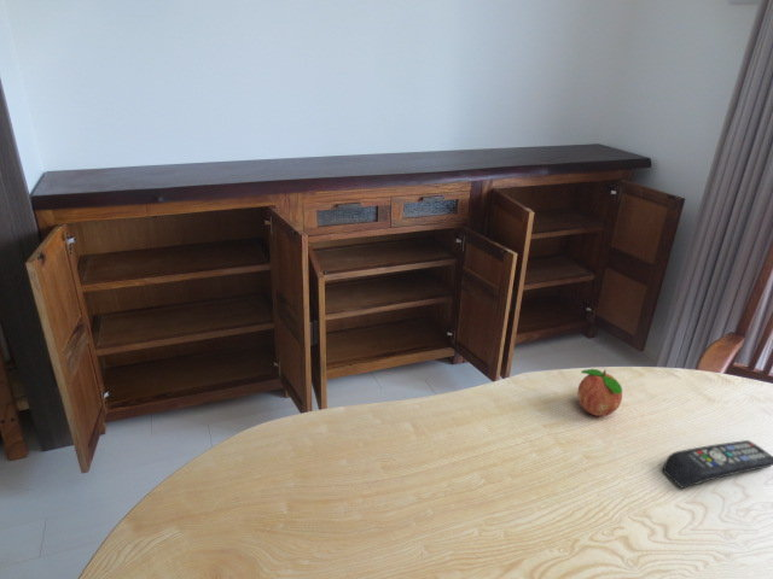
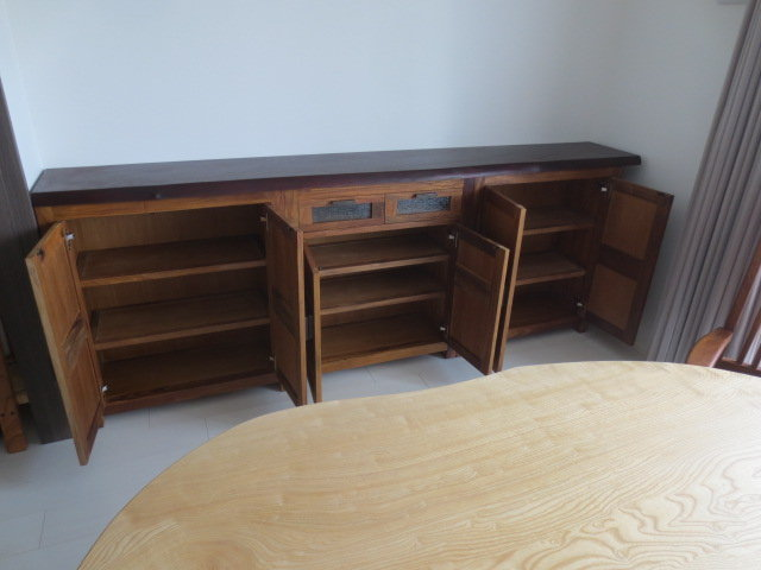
- fruit [576,368,623,417]
- remote control [662,439,773,490]
